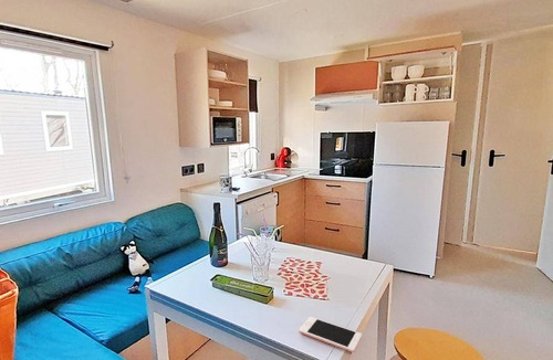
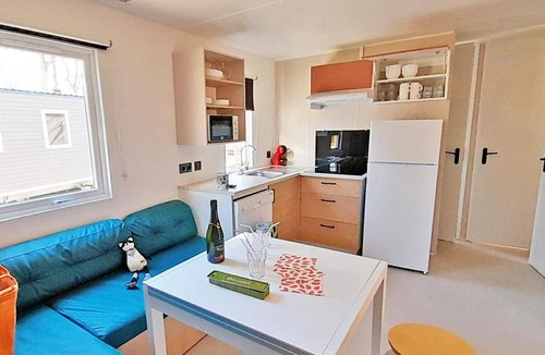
- cell phone [298,316,363,353]
